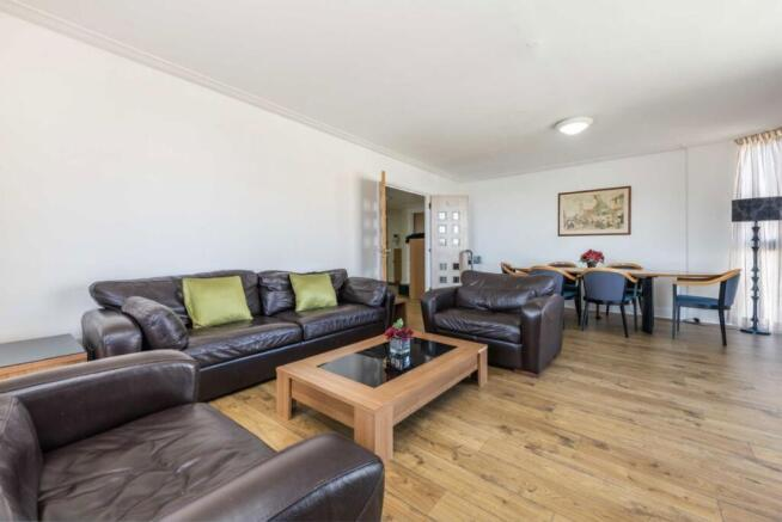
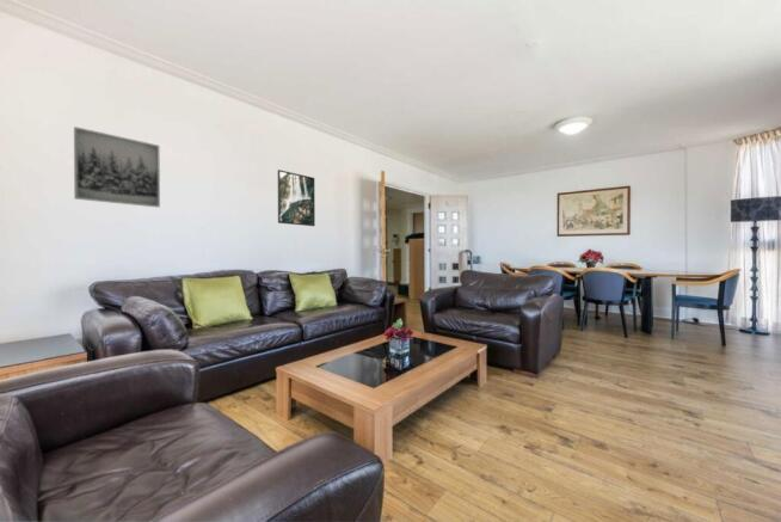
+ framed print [277,168,316,227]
+ wall art [73,125,161,209]
